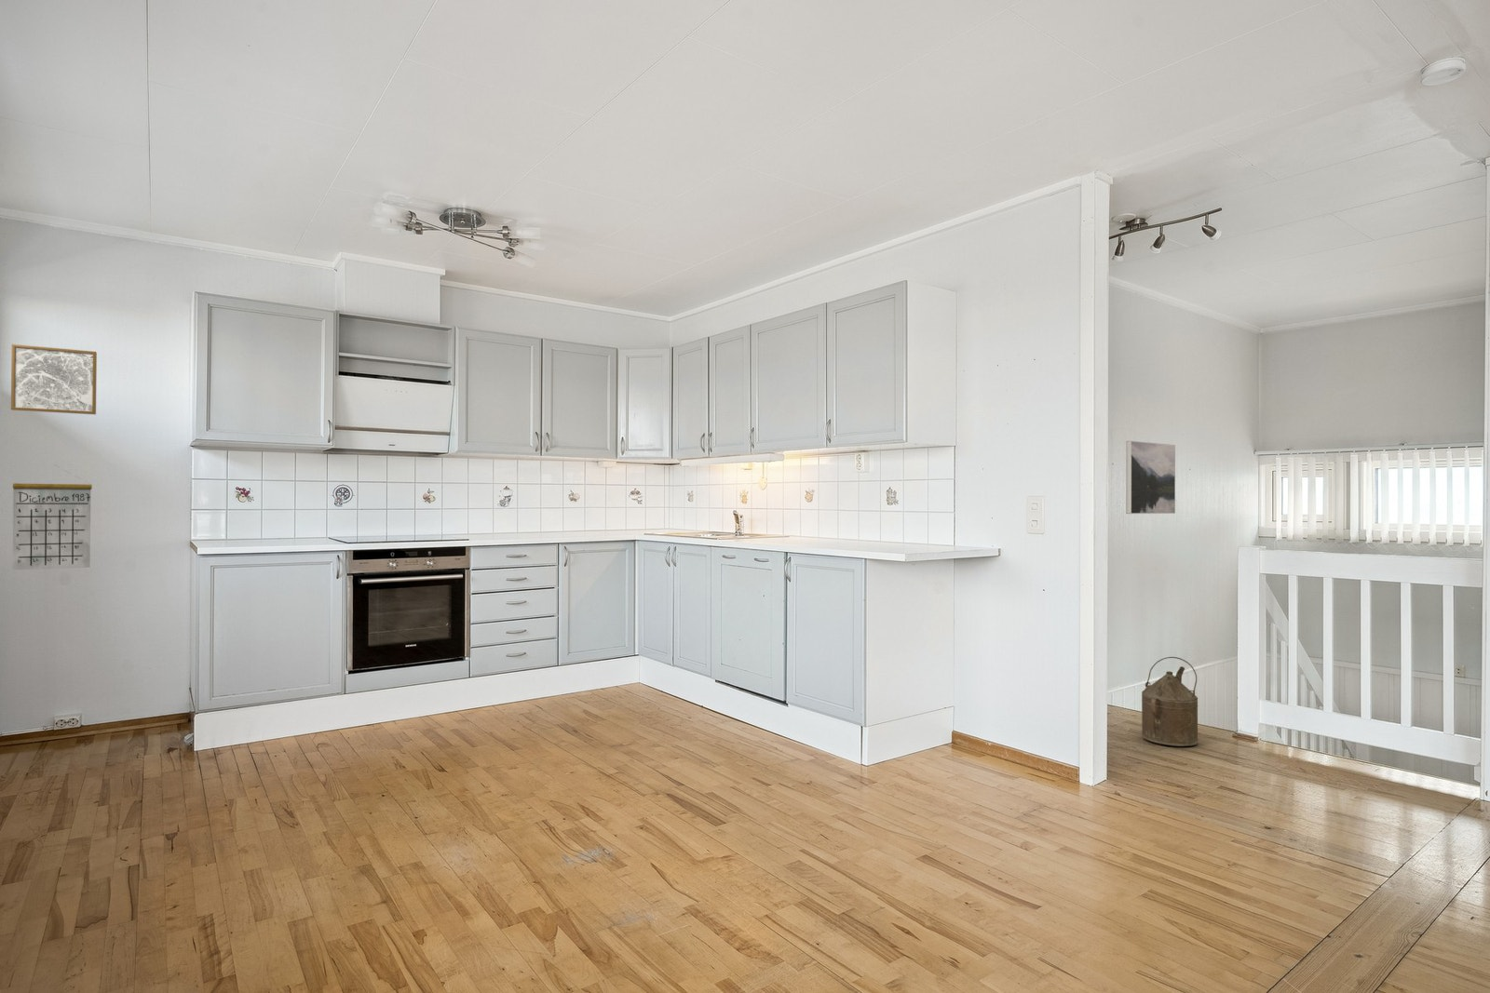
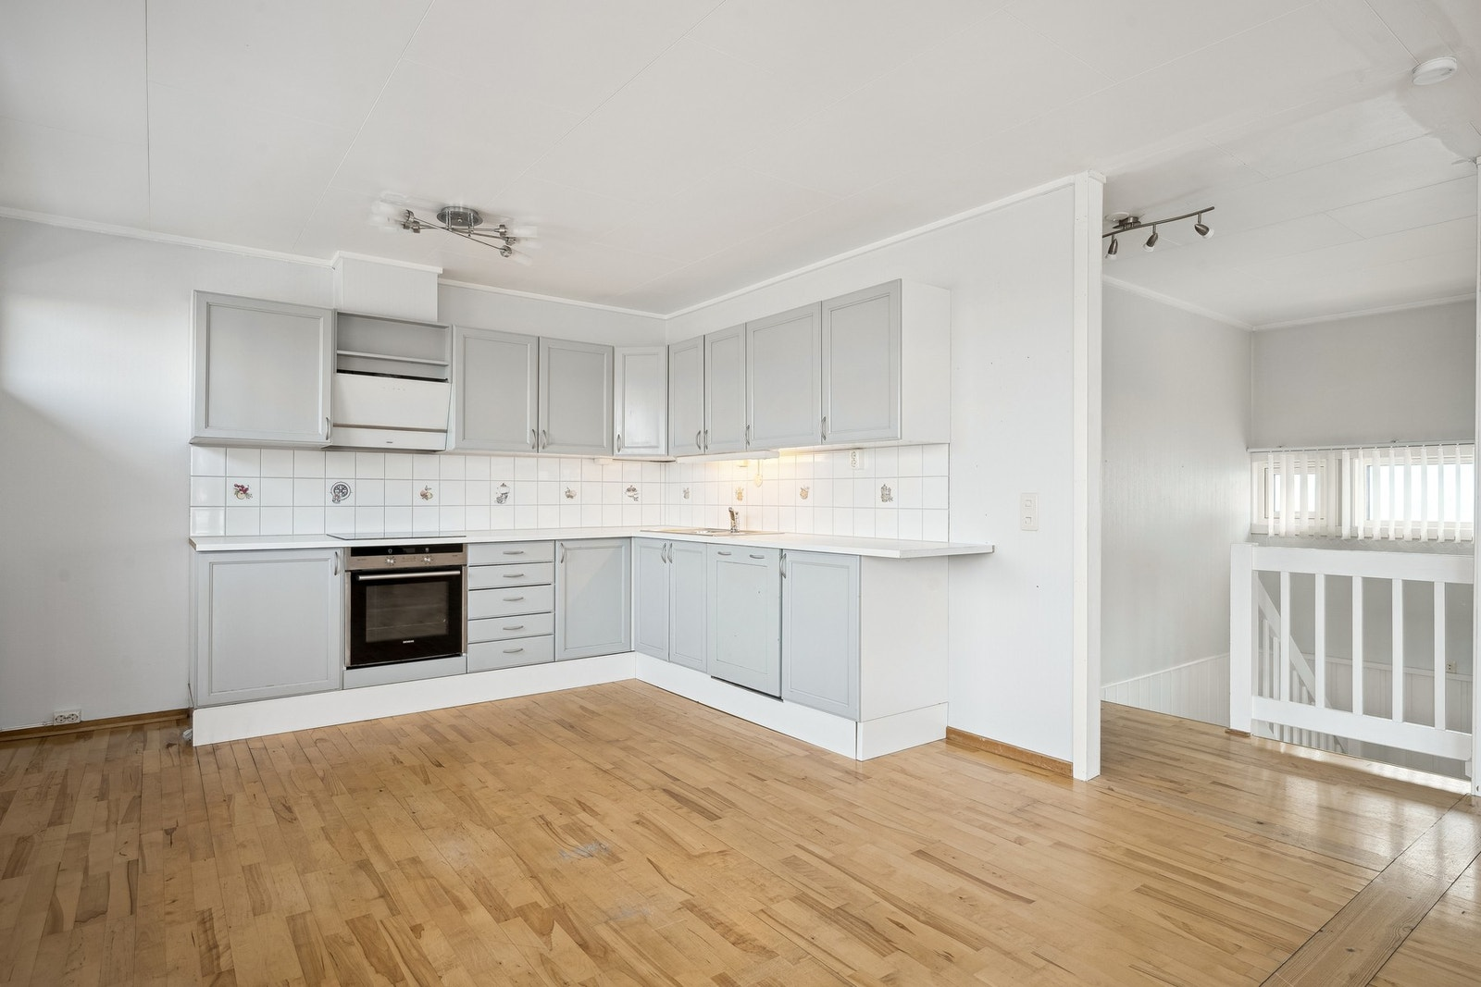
- watering can [1141,656,1198,747]
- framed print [1125,440,1176,514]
- calendar [12,464,93,571]
- wall art [10,344,98,416]
